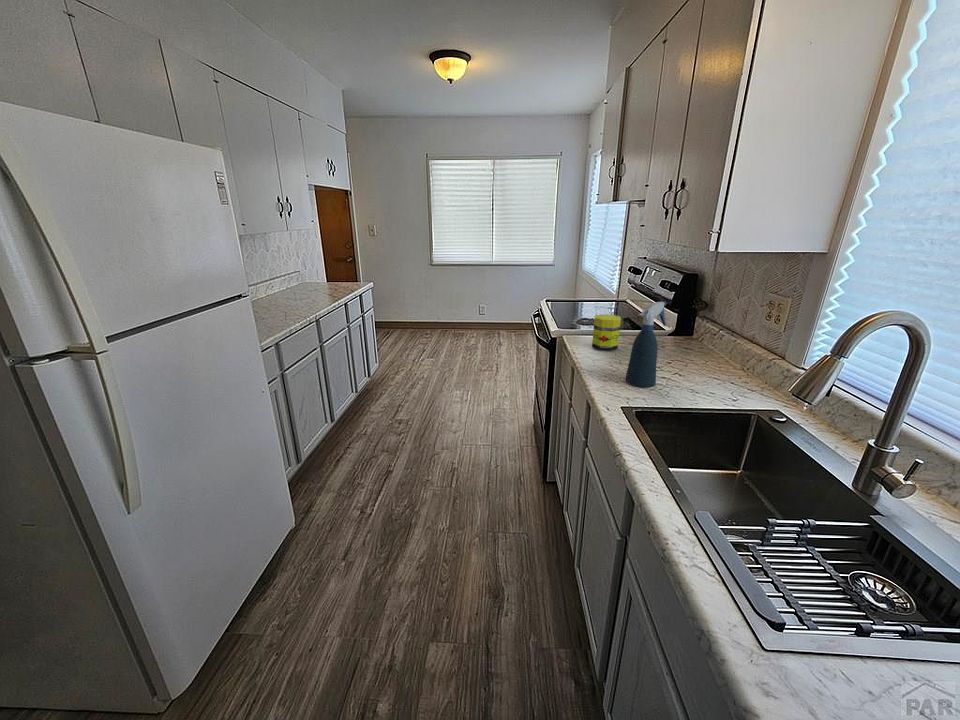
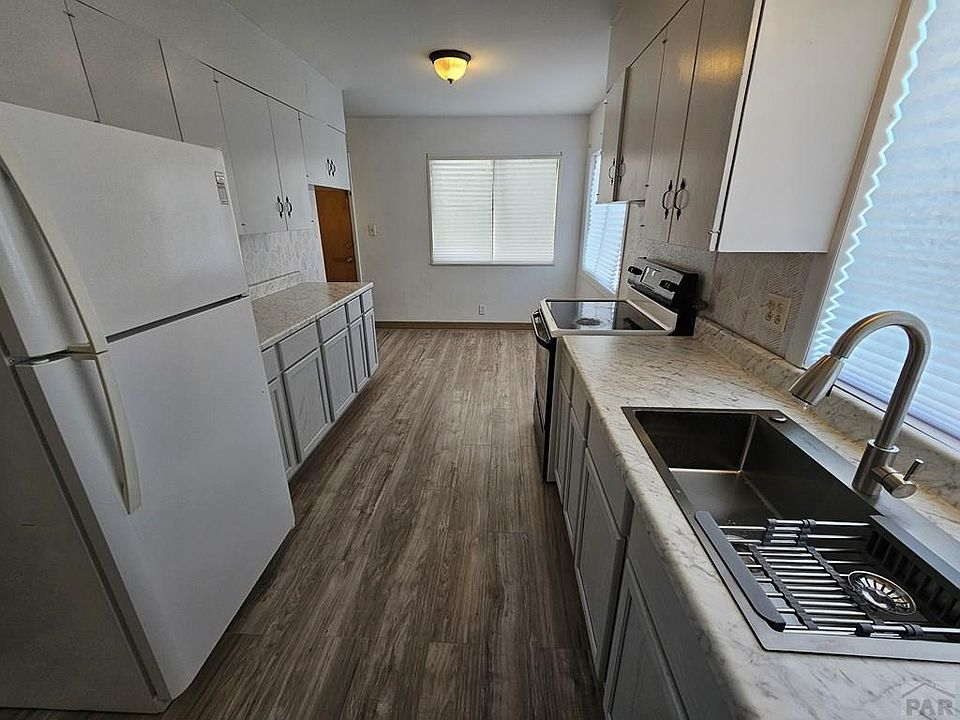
- spray bottle [624,301,668,388]
- jar [591,313,622,351]
